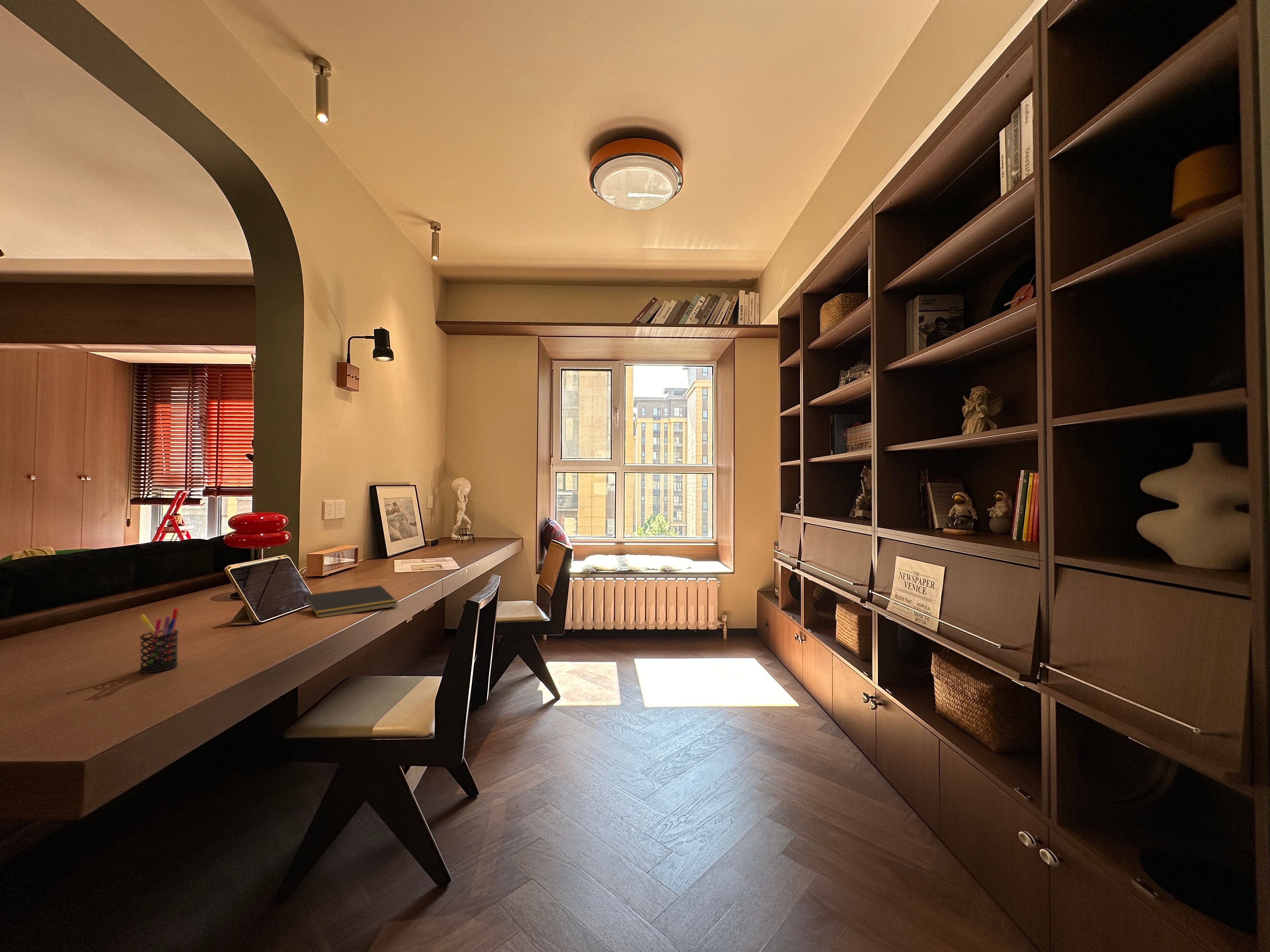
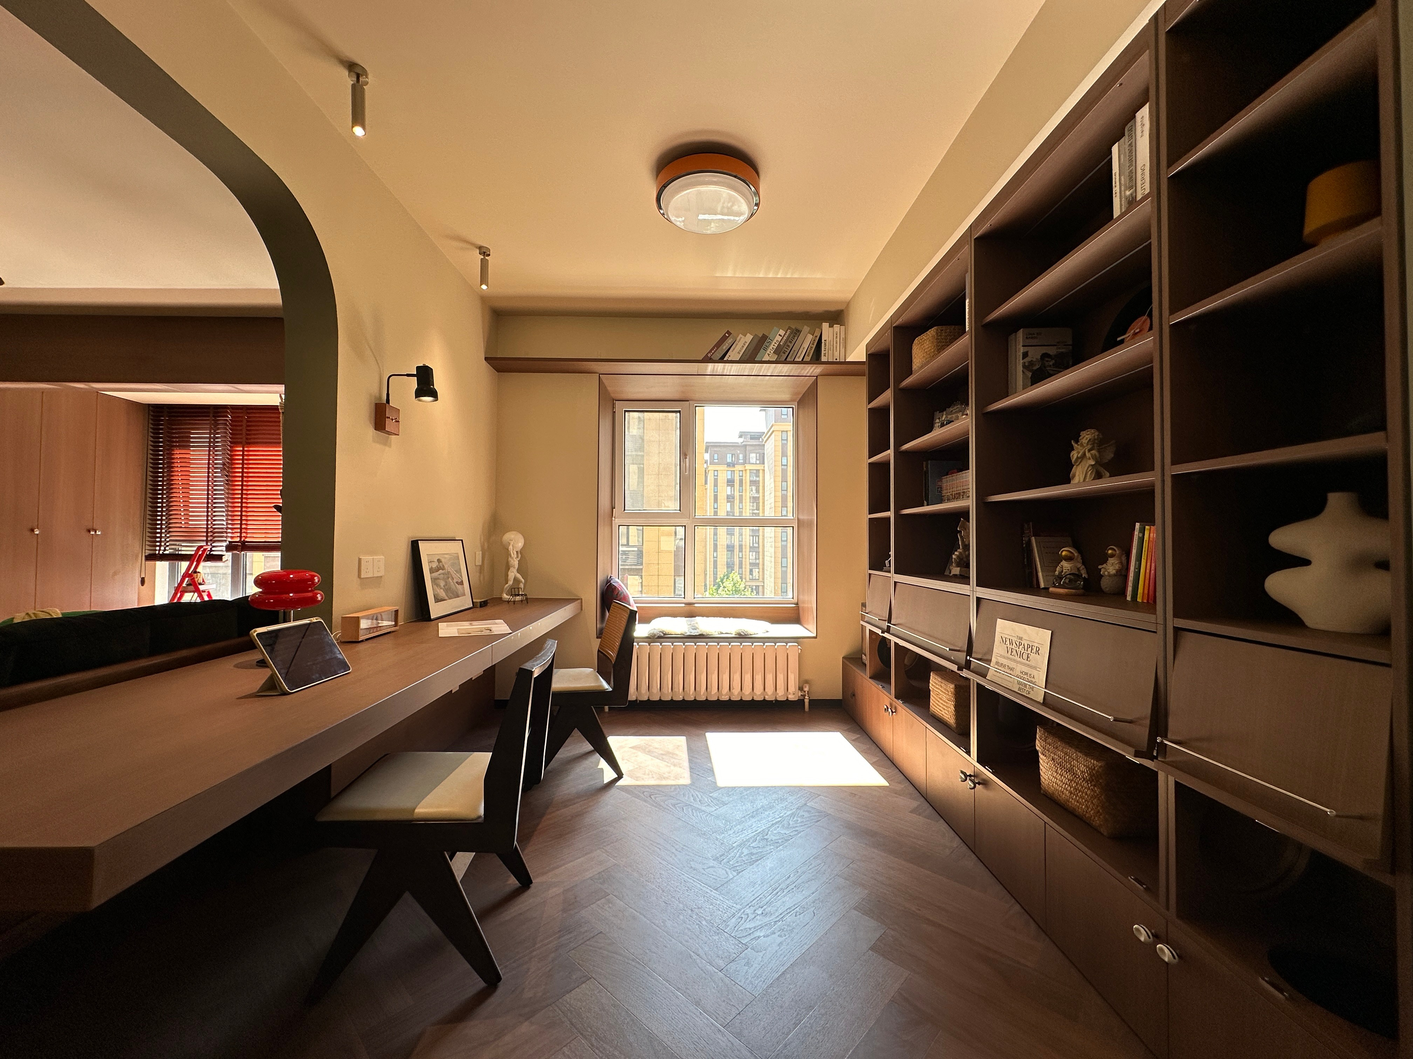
- pen holder [139,608,179,673]
- notepad [302,585,398,618]
